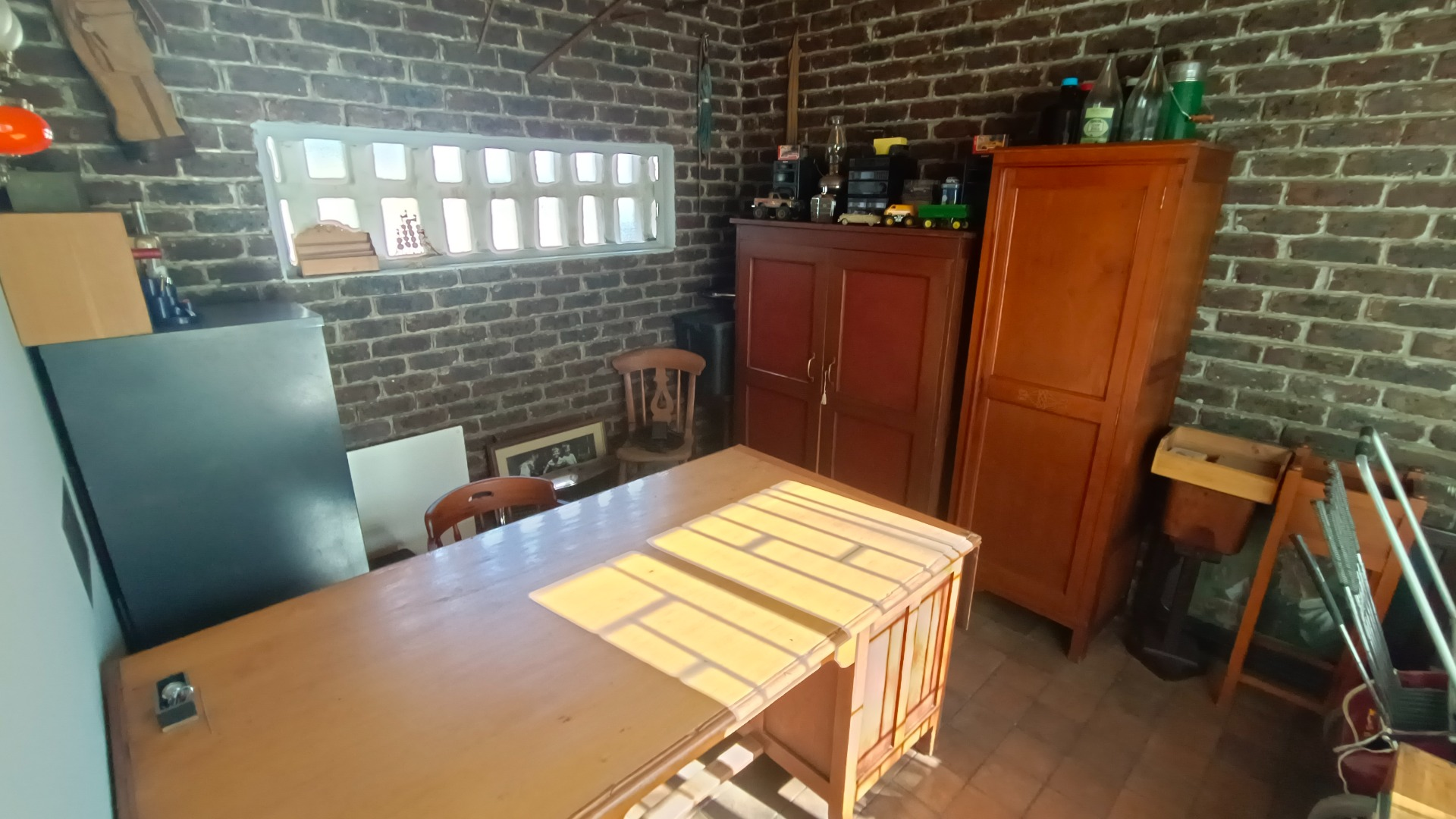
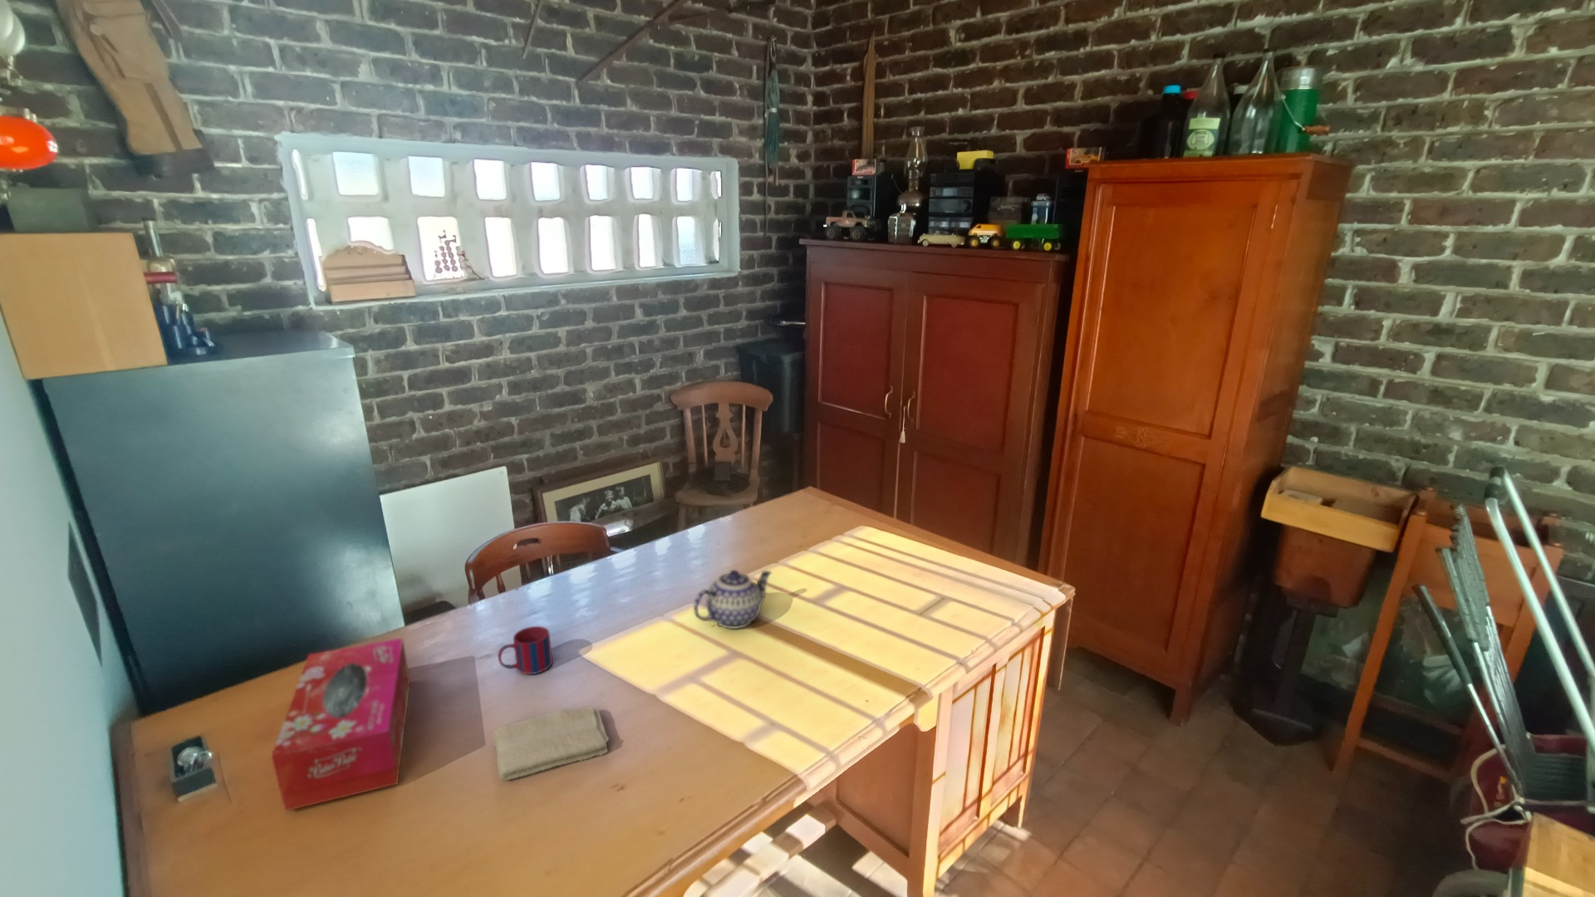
+ tissue box [271,637,411,813]
+ teapot [692,568,772,630]
+ mug [496,625,553,676]
+ washcloth [491,706,610,782]
